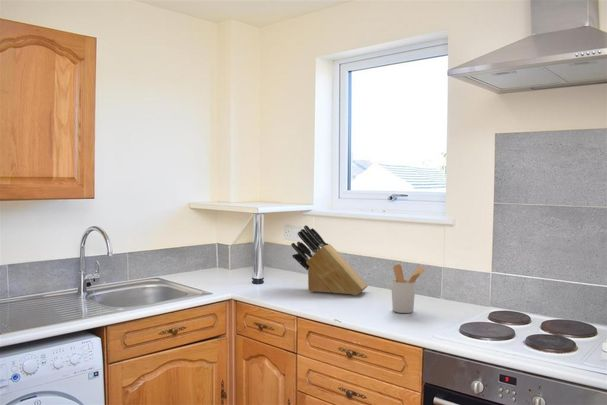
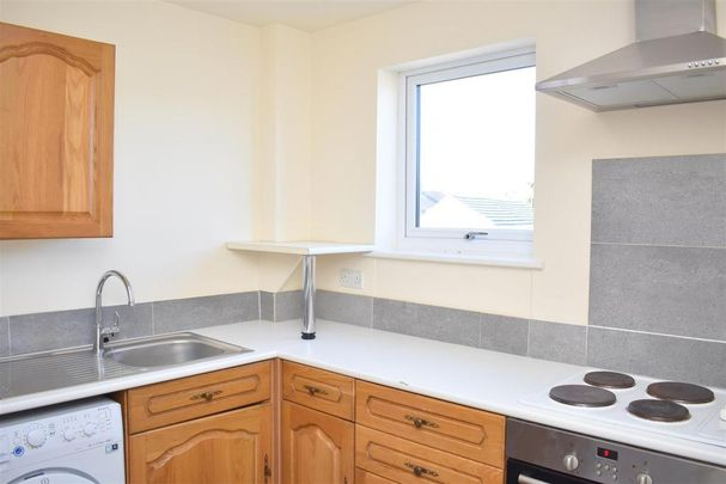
- knife block [290,224,368,296]
- utensil holder [390,263,426,314]
